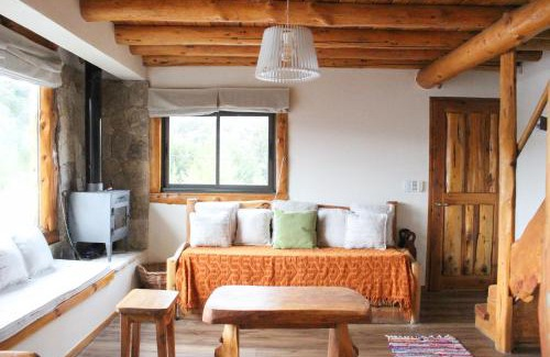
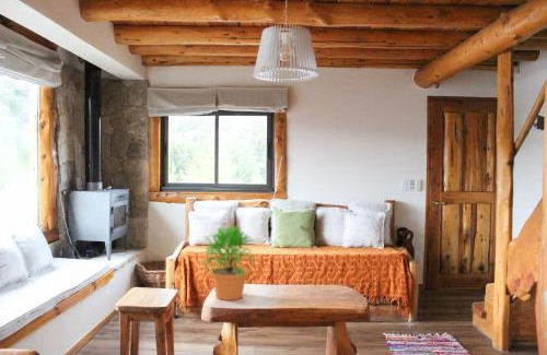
+ potted plant [198,224,258,301]
